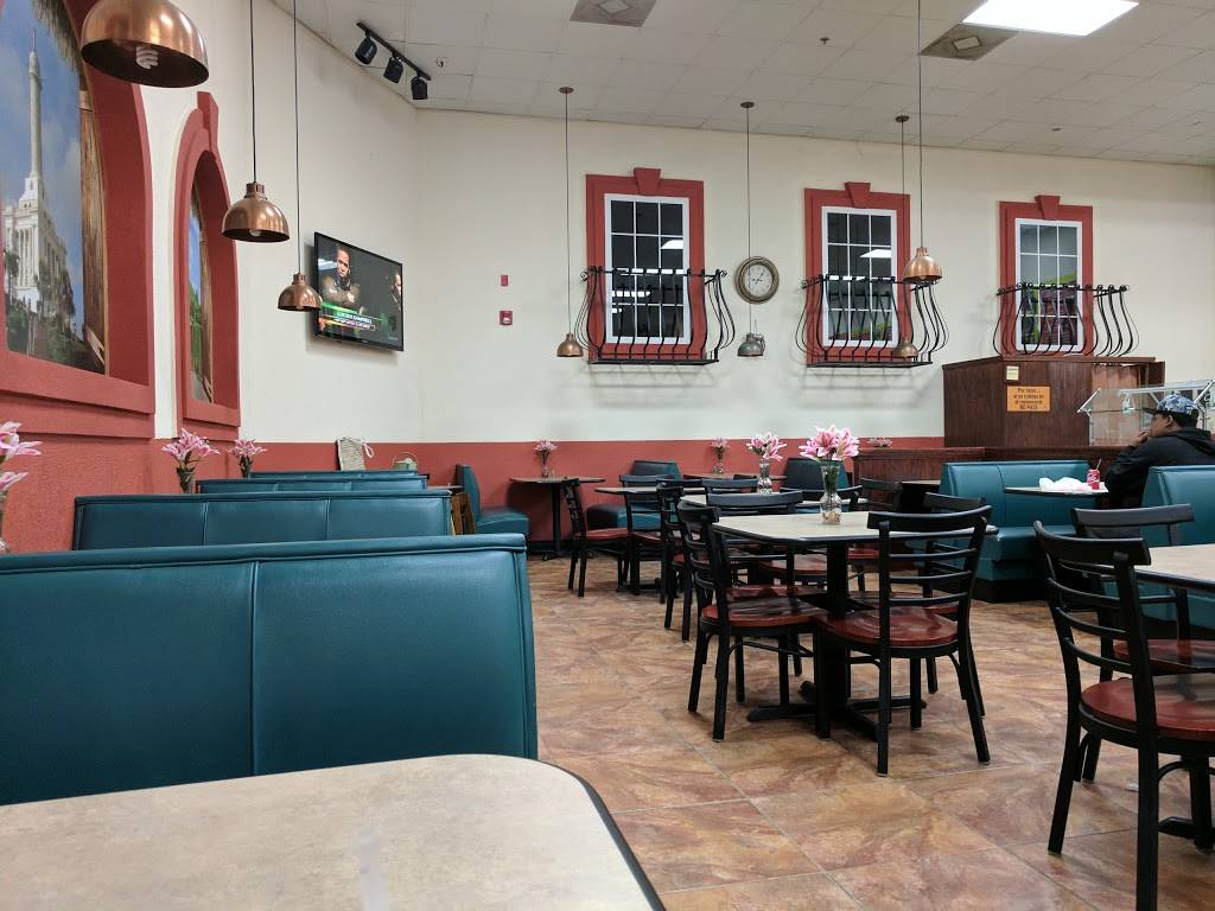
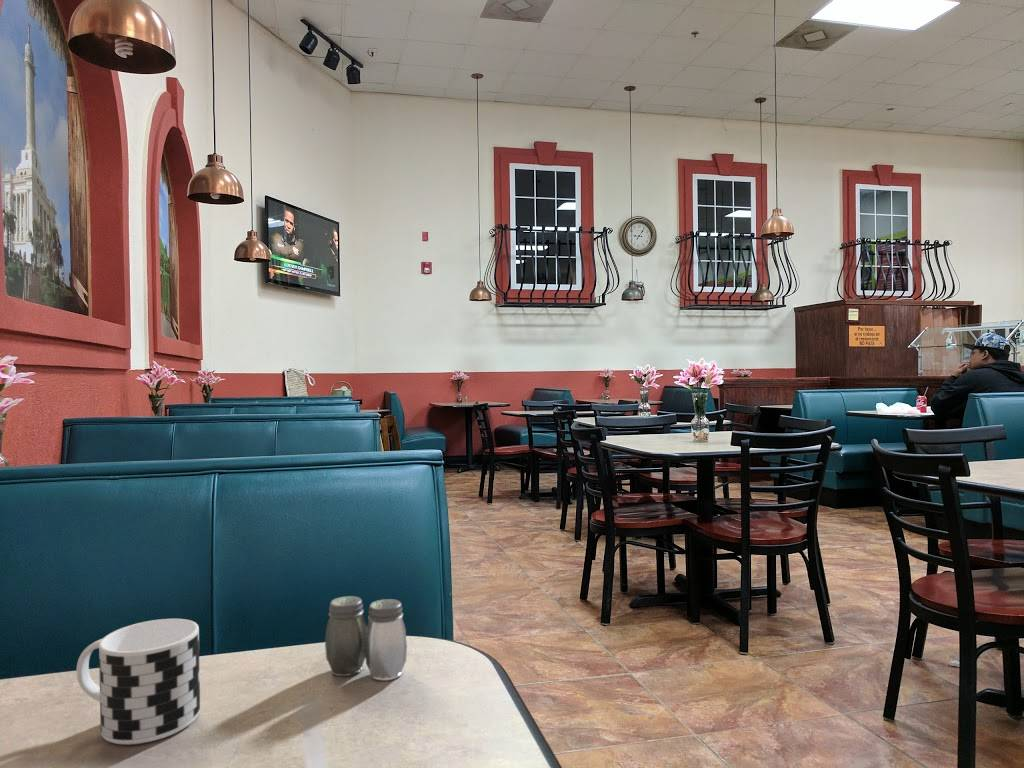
+ salt and pepper shaker [324,595,408,682]
+ cup [75,618,201,745]
